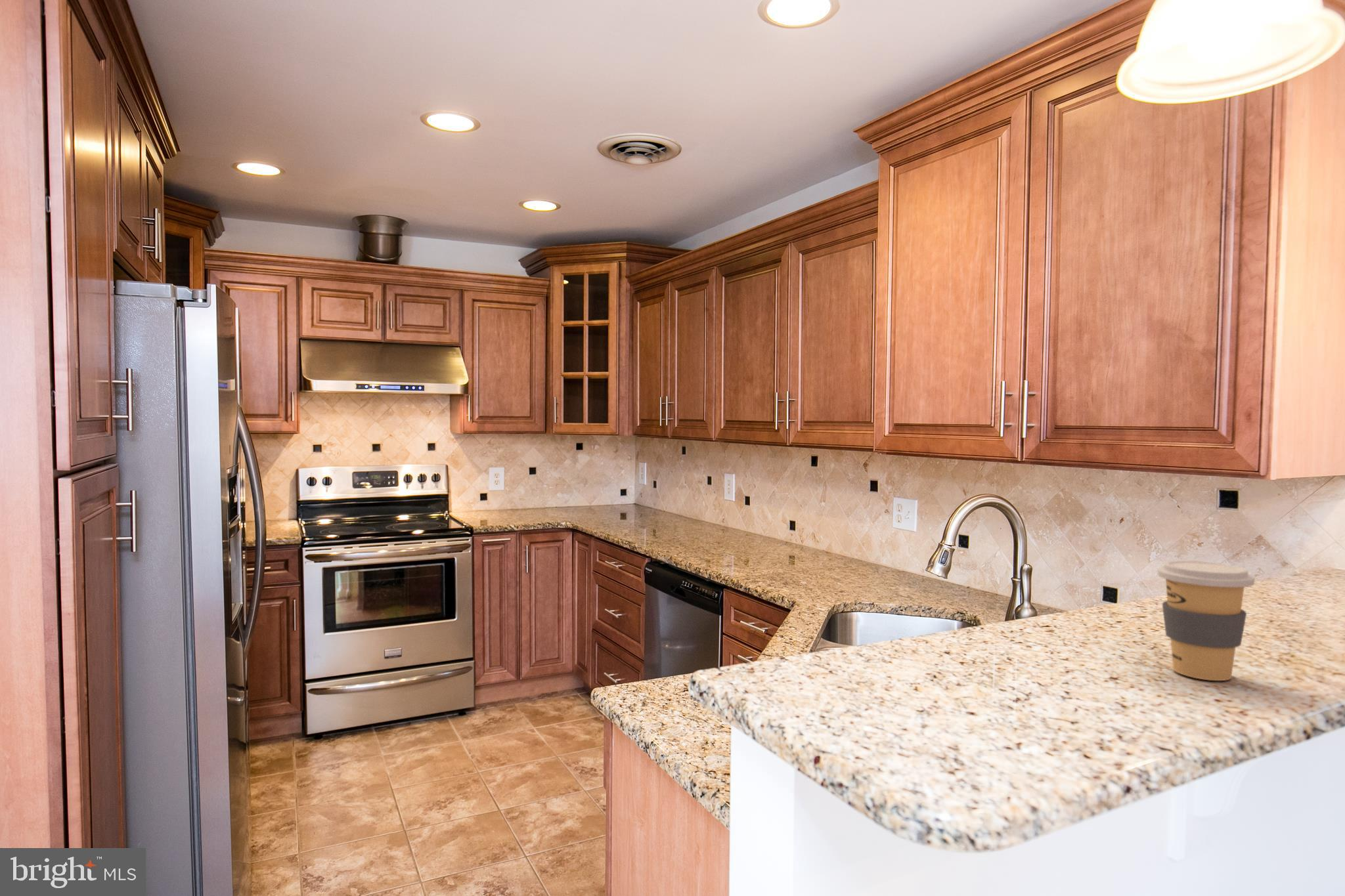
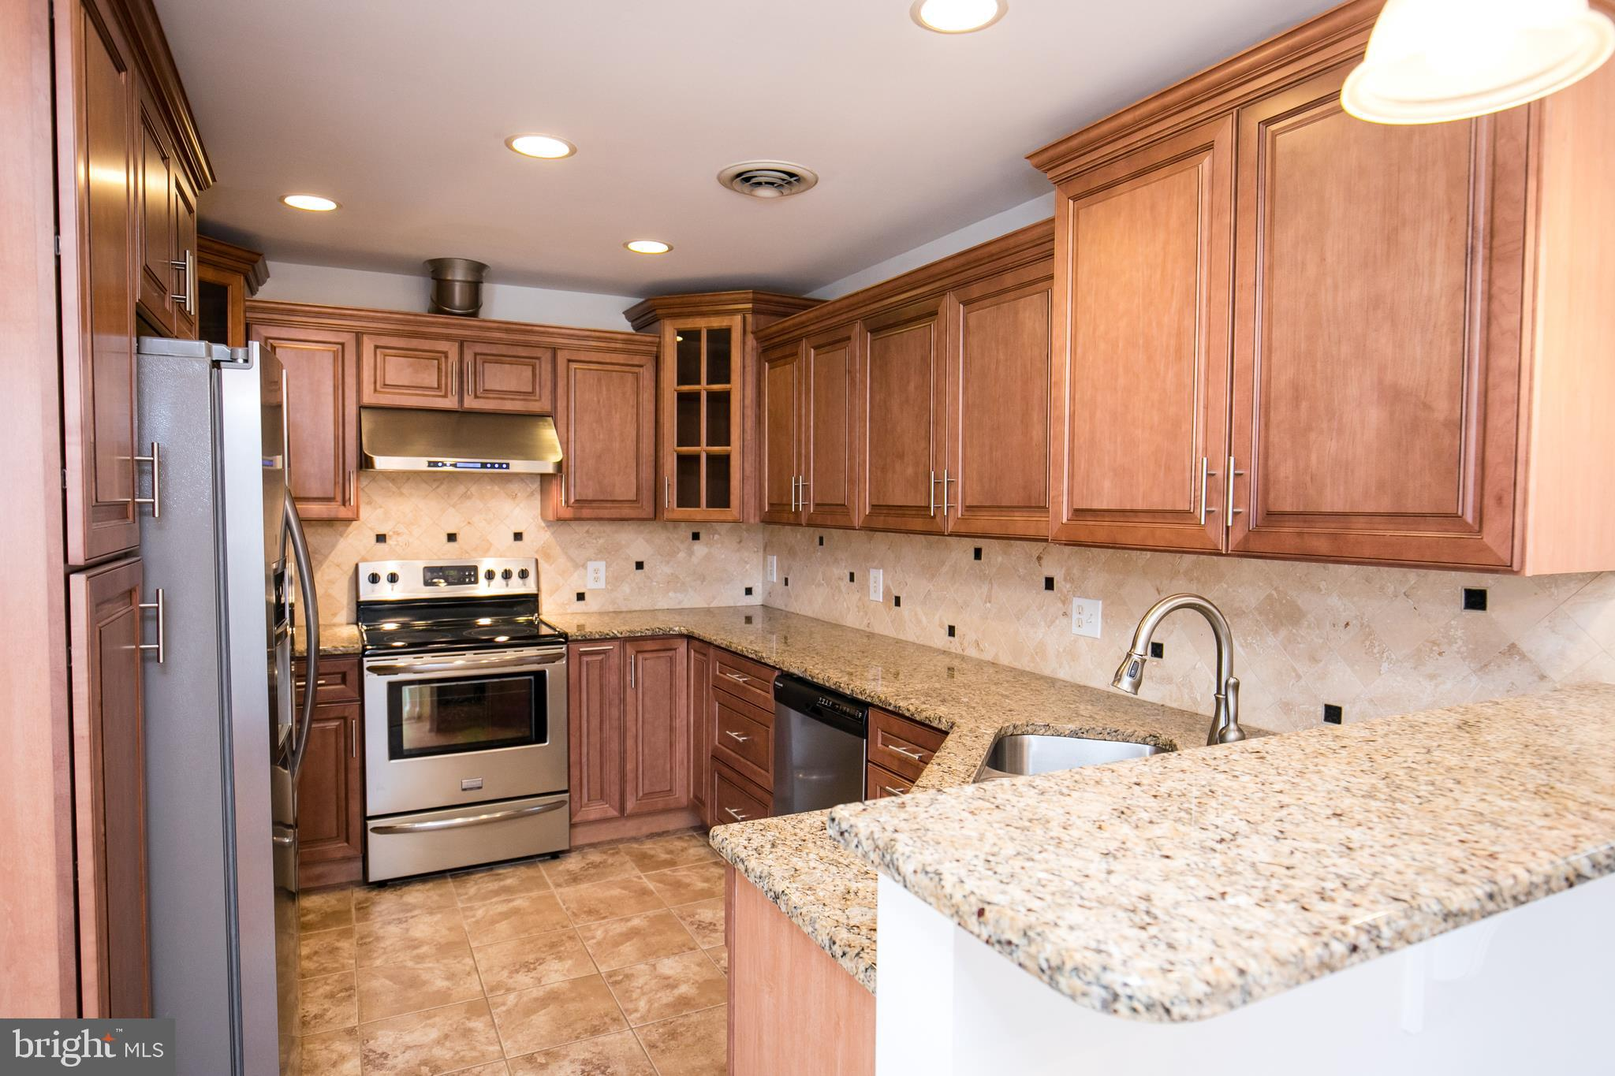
- coffee cup [1157,560,1256,681]
